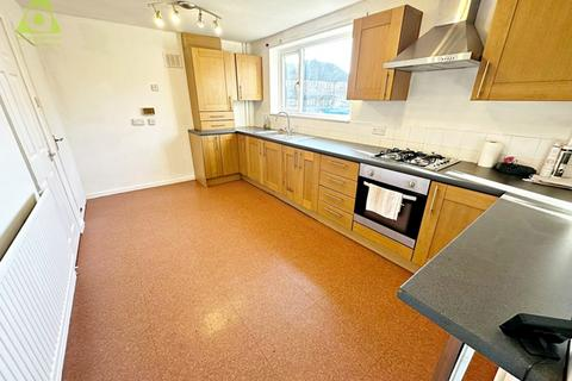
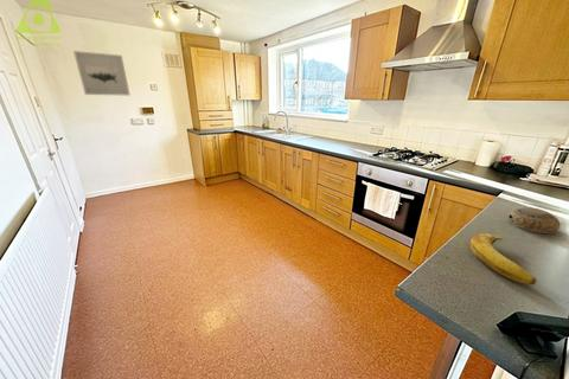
+ banana [469,232,538,285]
+ bowl [507,206,561,235]
+ wall art [72,50,132,97]
